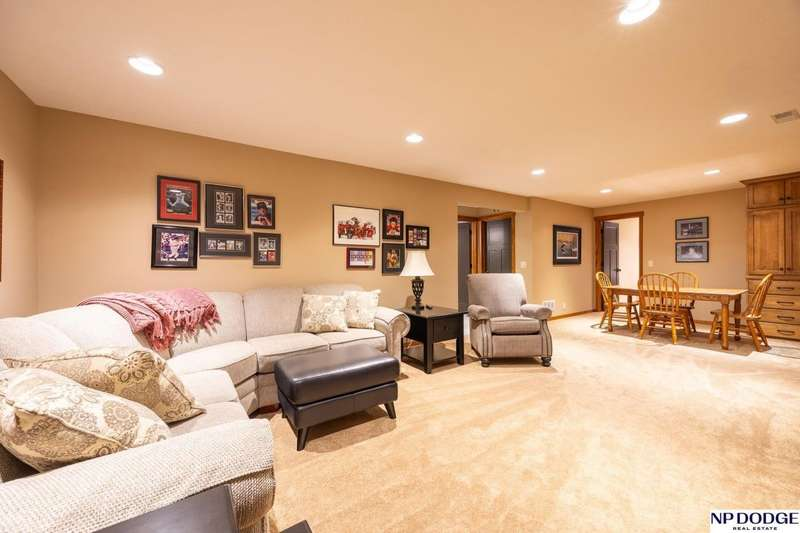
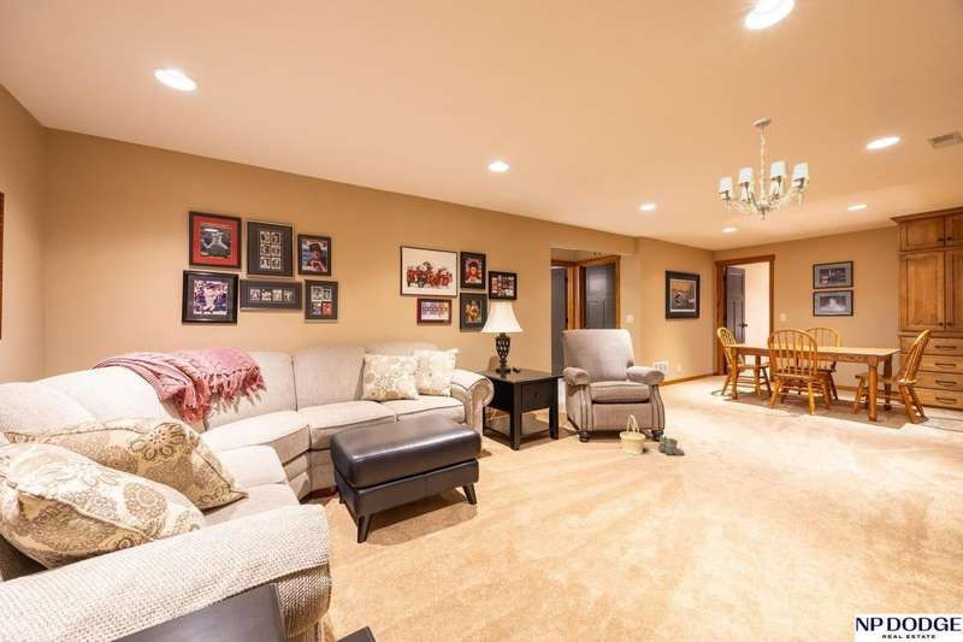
+ basket [619,414,646,455]
+ boots [657,435,685,457]
+ chandelier [717,118,813,220]
